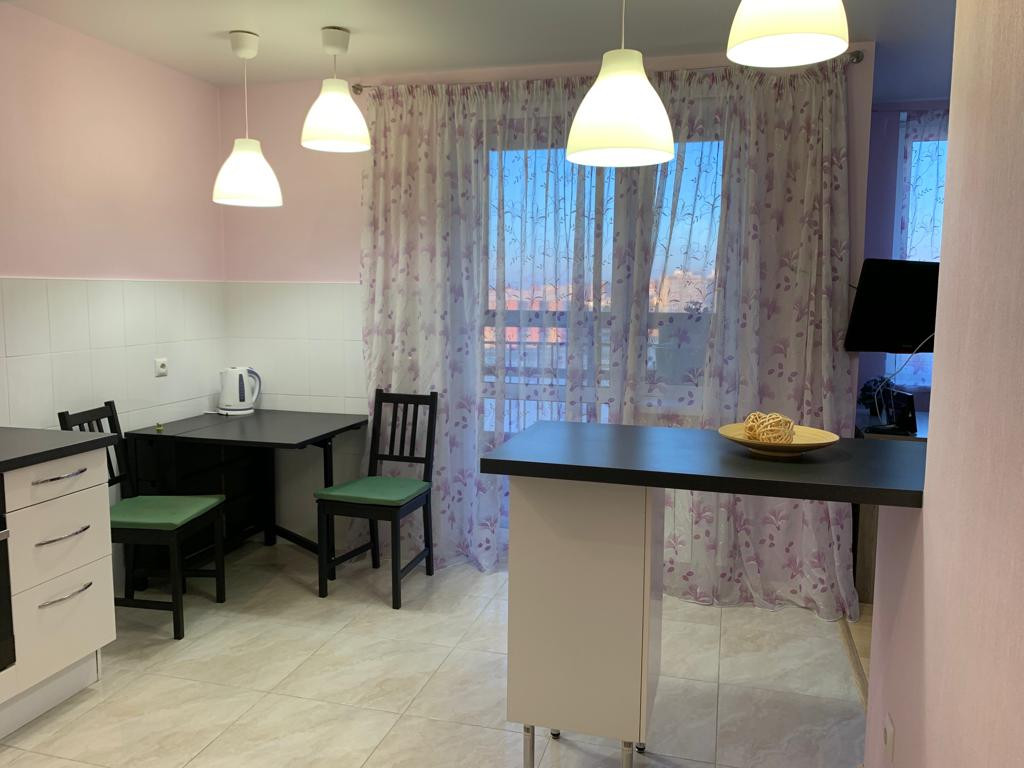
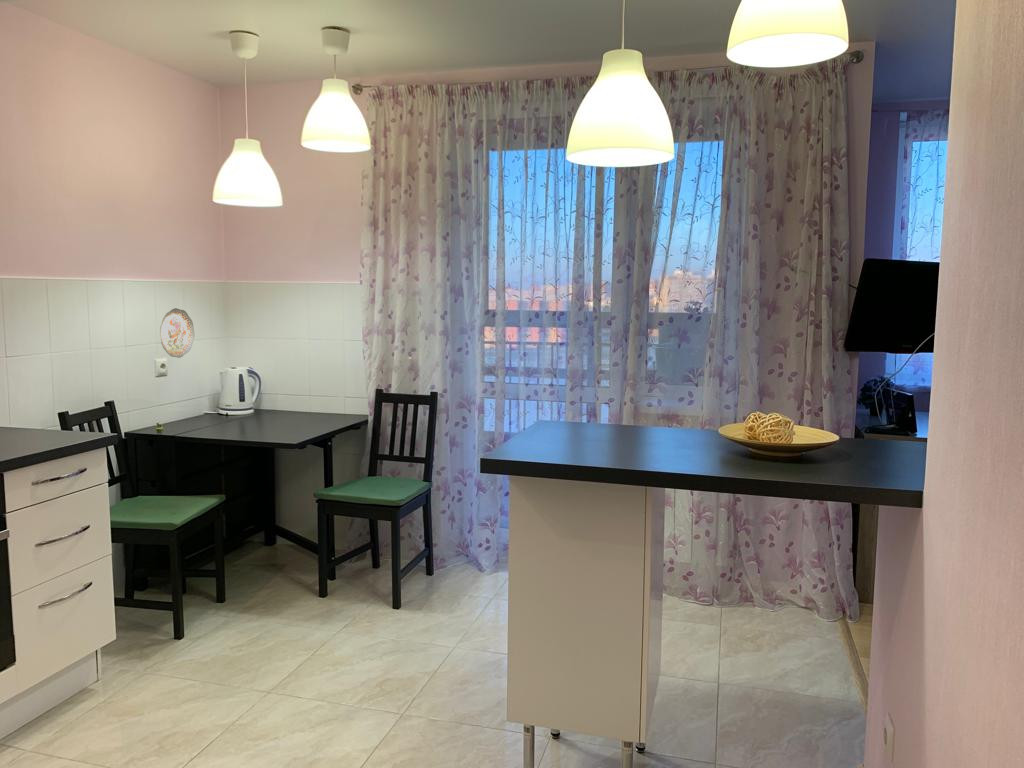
+ decorative plate [159,307,195,359]
